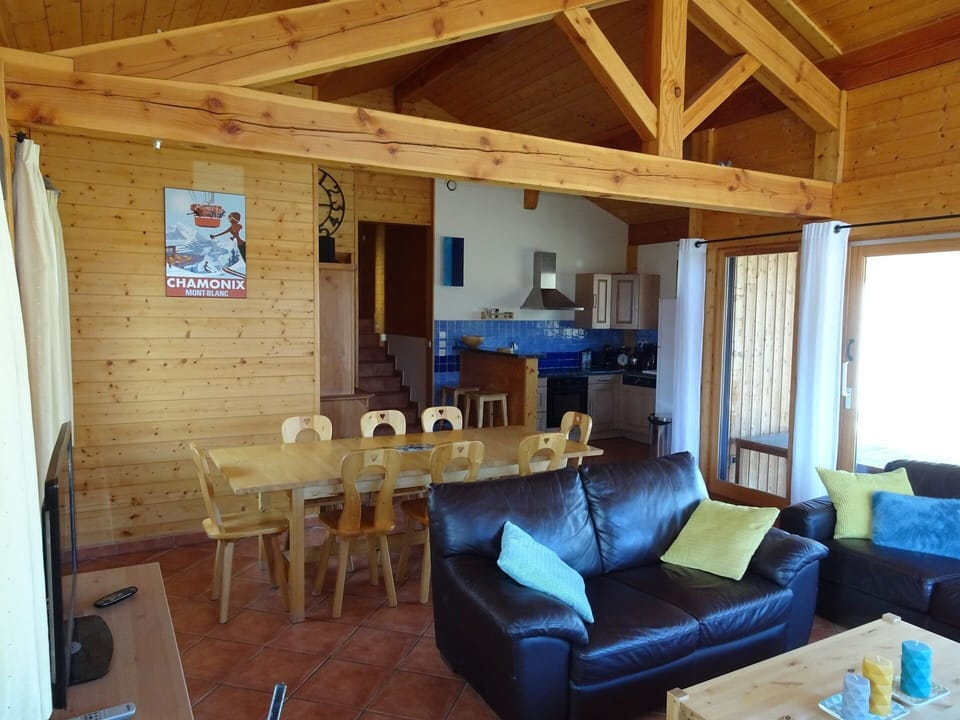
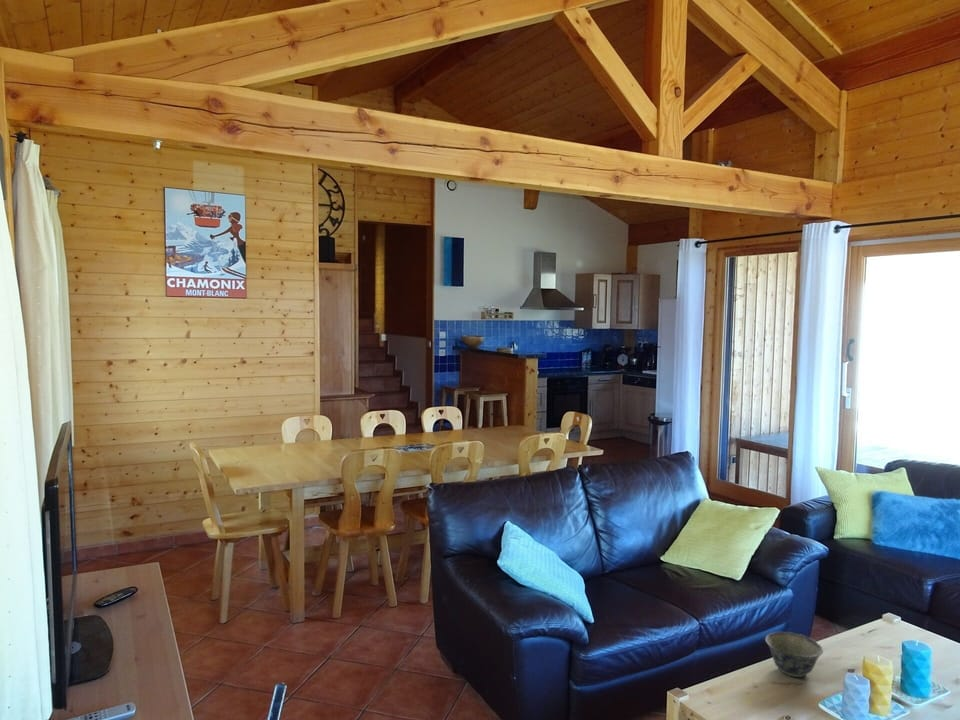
+ bowl [764,631,824,678]
